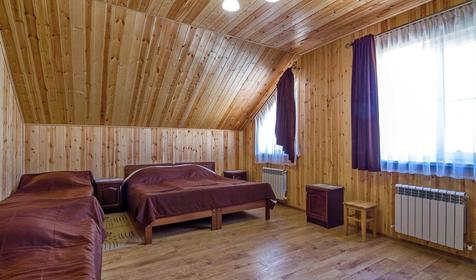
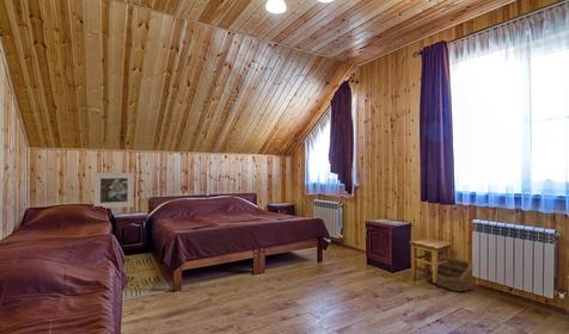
+ basket [429,255,475,292]
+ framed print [93,172,135,209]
